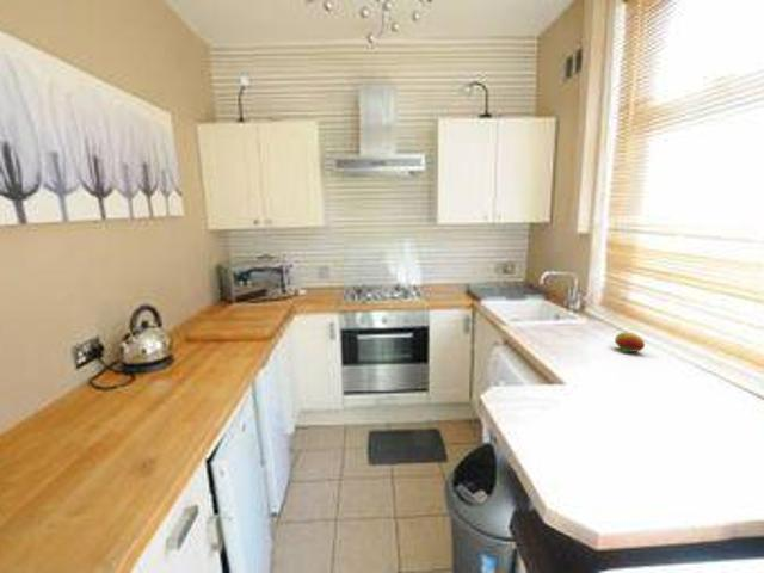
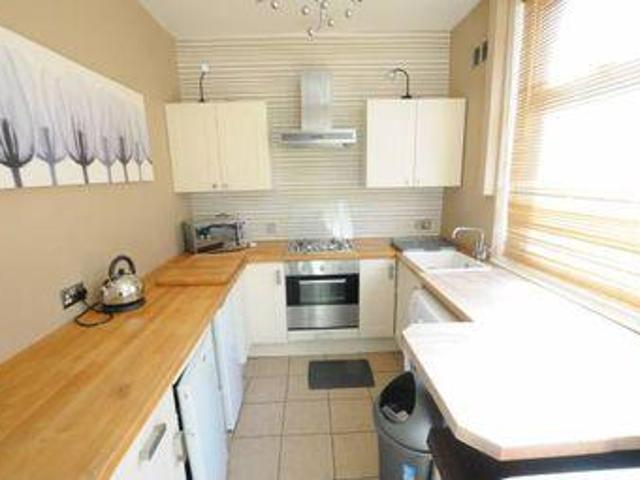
- fruit [614,332,646,353]
